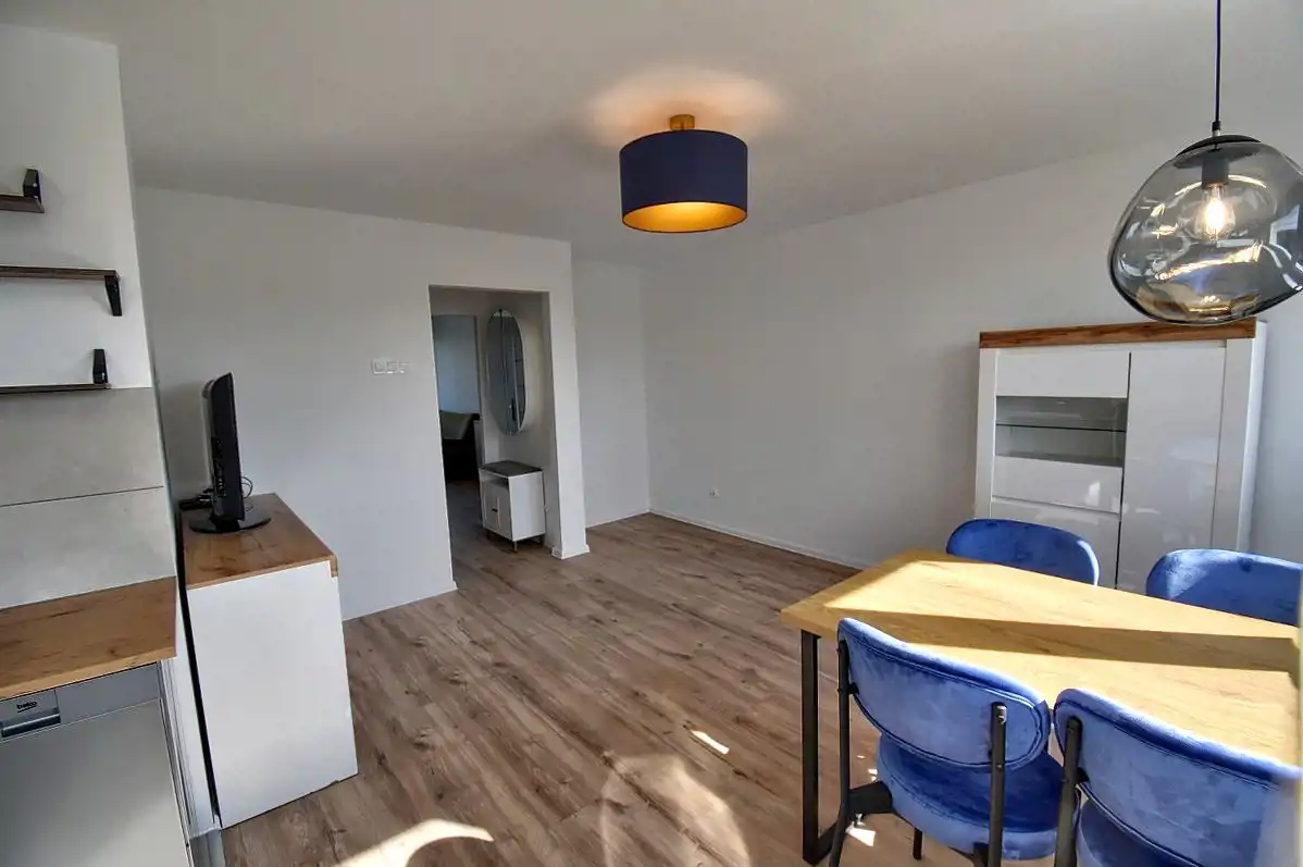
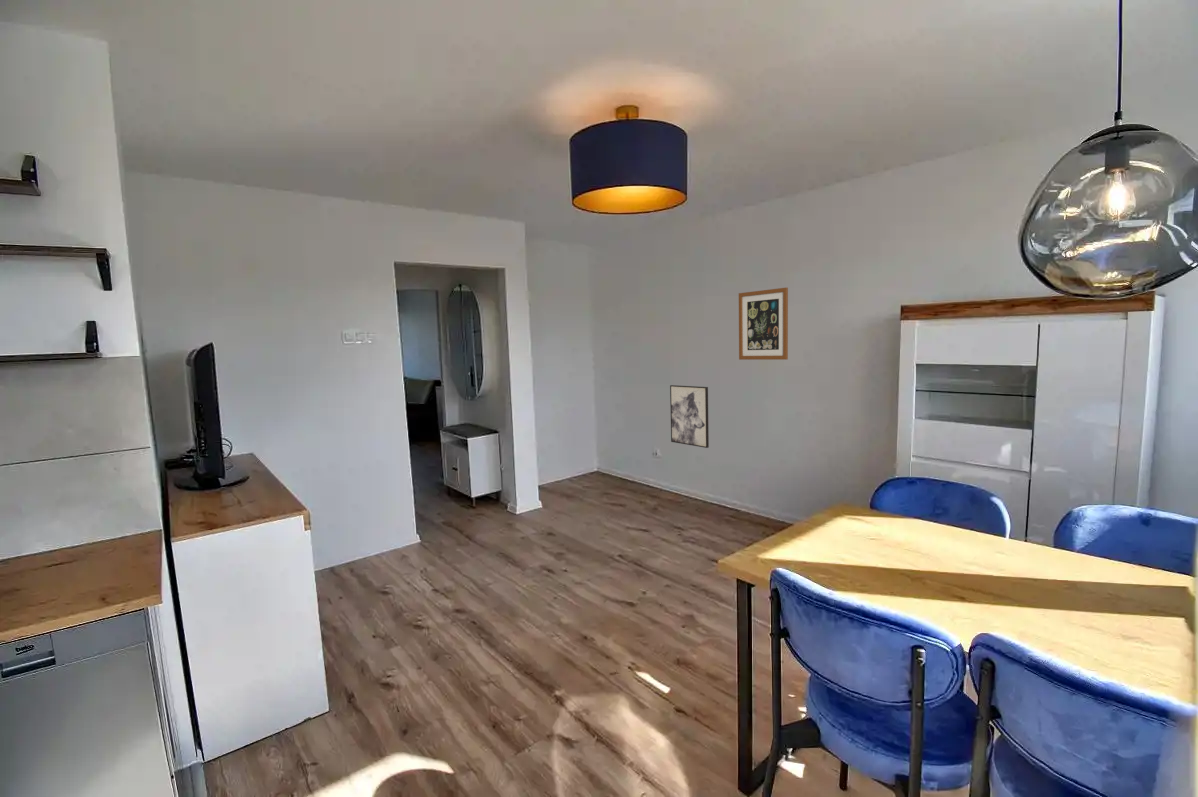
+ wall art [669,384,710,449]
+ wall art [738,286,789,361]
